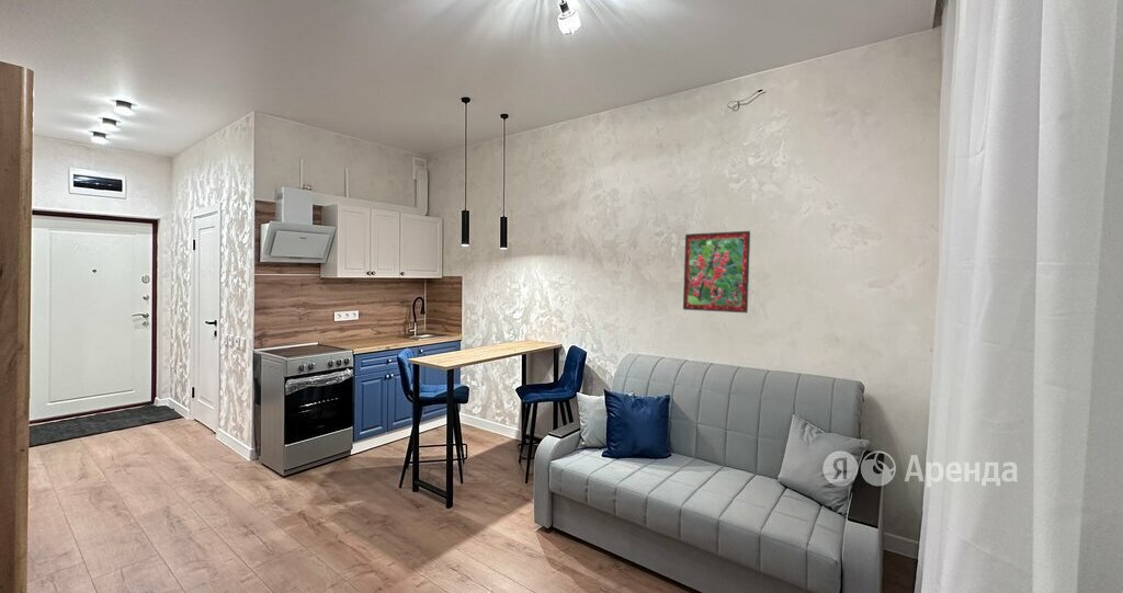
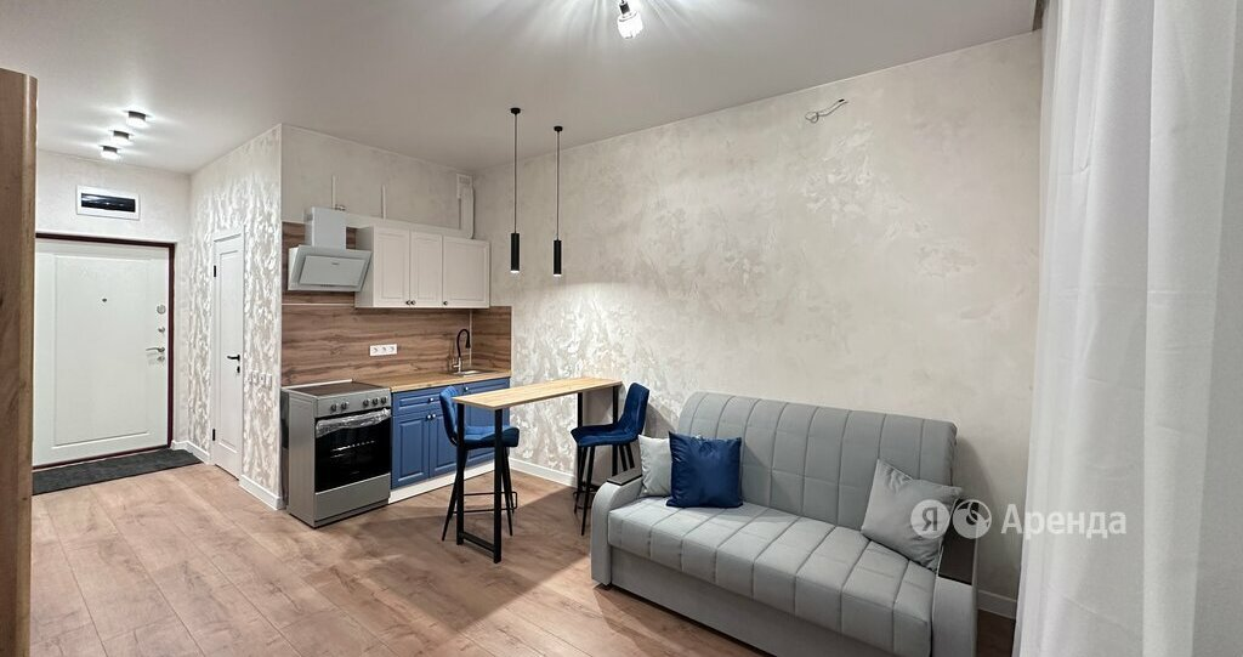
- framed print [682,230,751,313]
